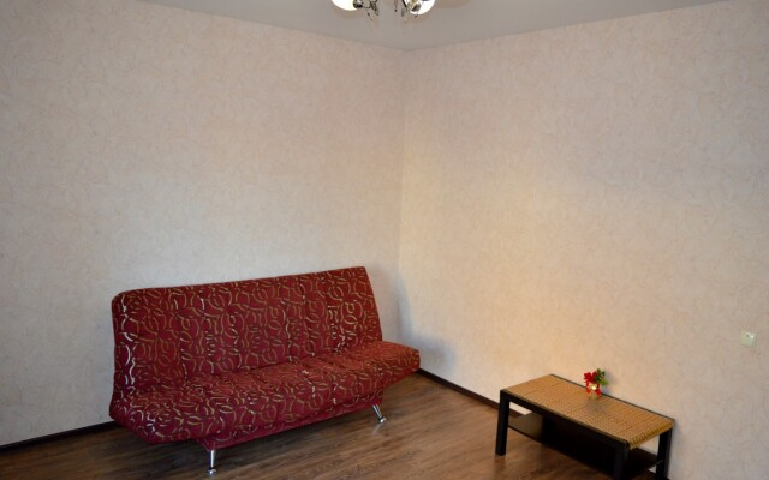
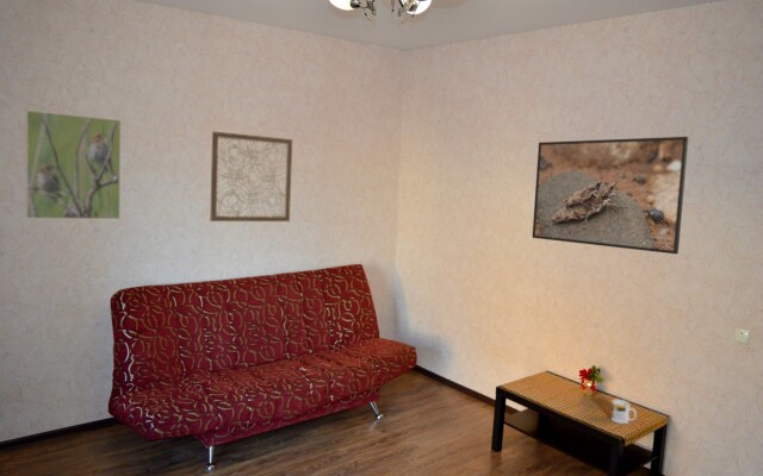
+ mug [609,399,638,425]
+ wall art [209,130,293,223]
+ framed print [24,108,123,220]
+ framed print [532,136,689,255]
